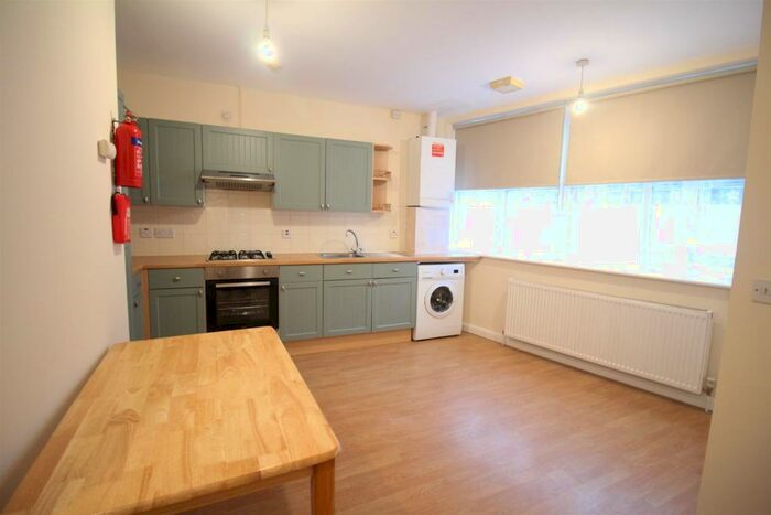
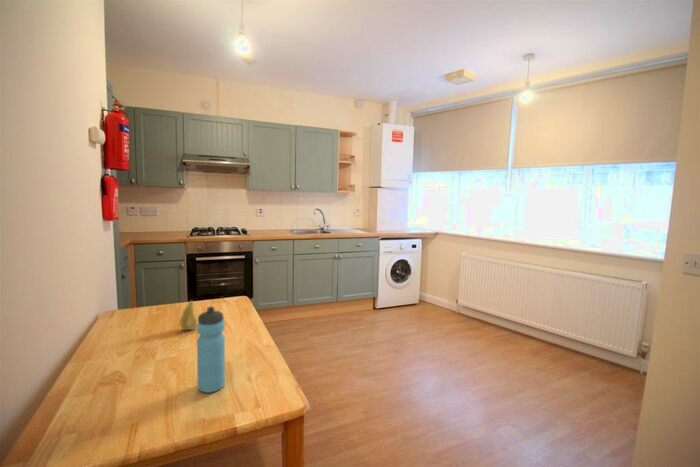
+ fruit [178,299,198,331]
+ water bottle [196,306,226,394]
